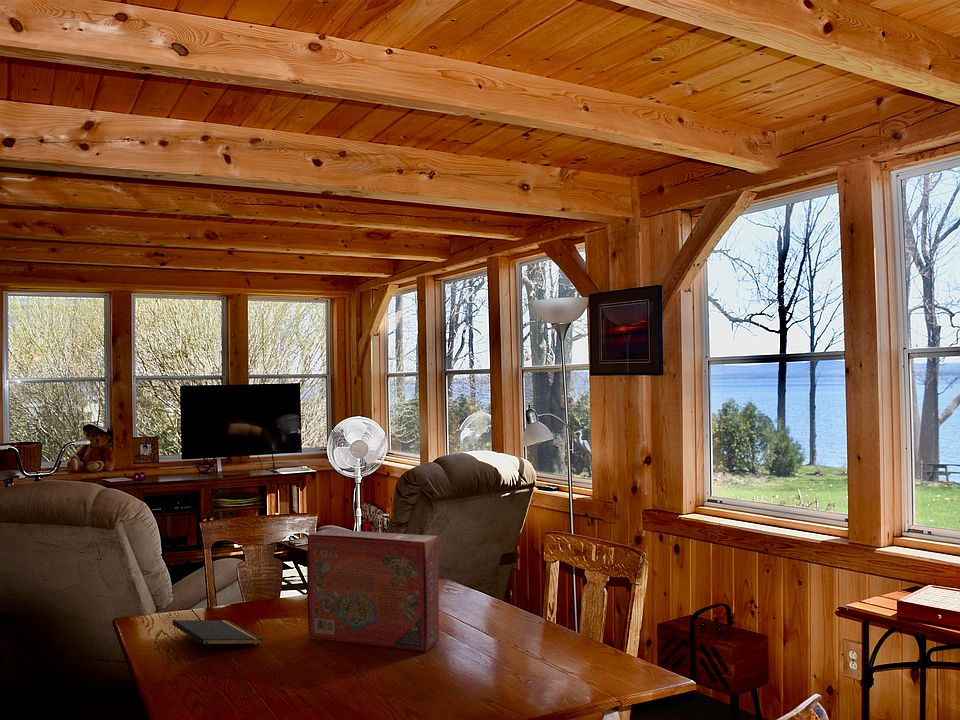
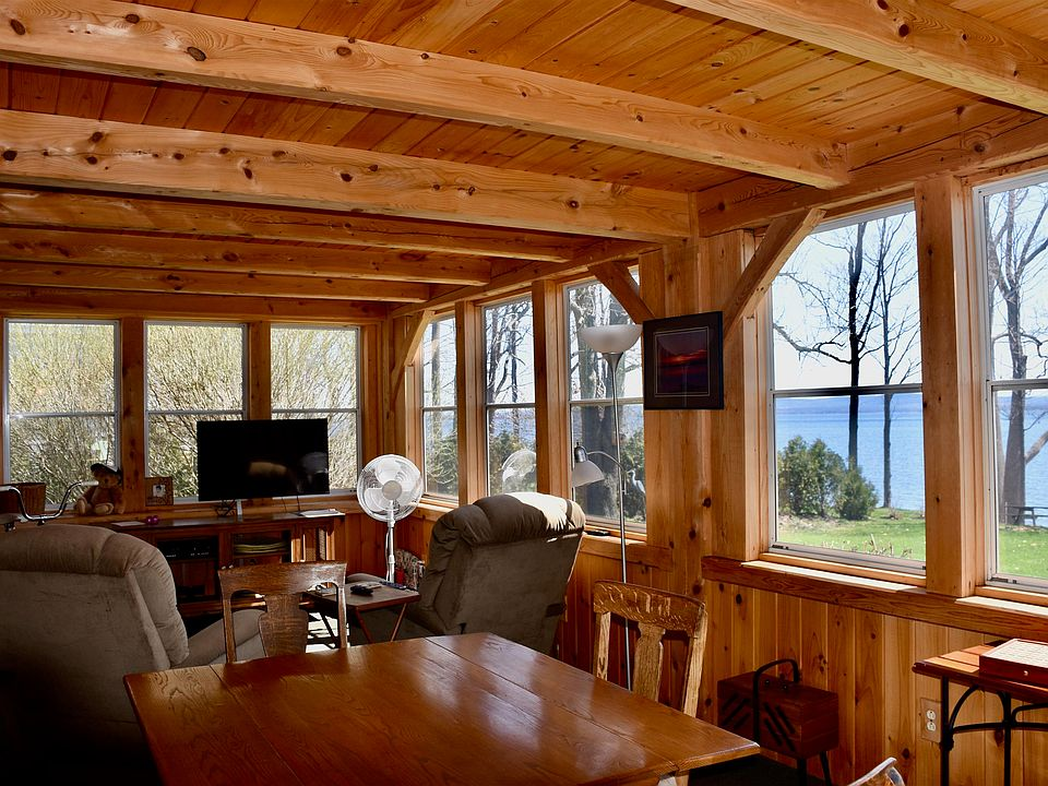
- notepad [172,619,263,658]
- board game [306,528,440,653]
